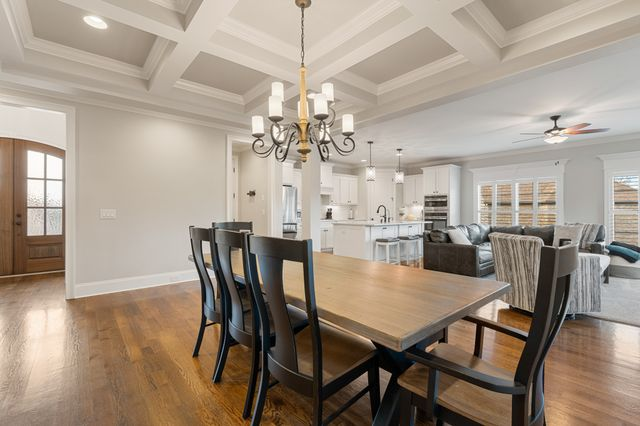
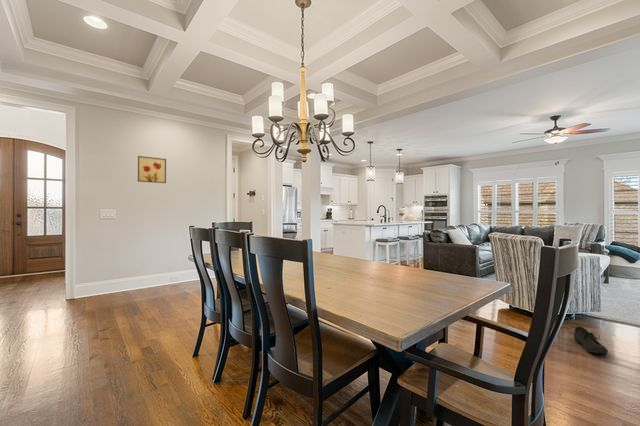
+ arctic [570,322,609,355]
+ wall art [137,155,167,184]
